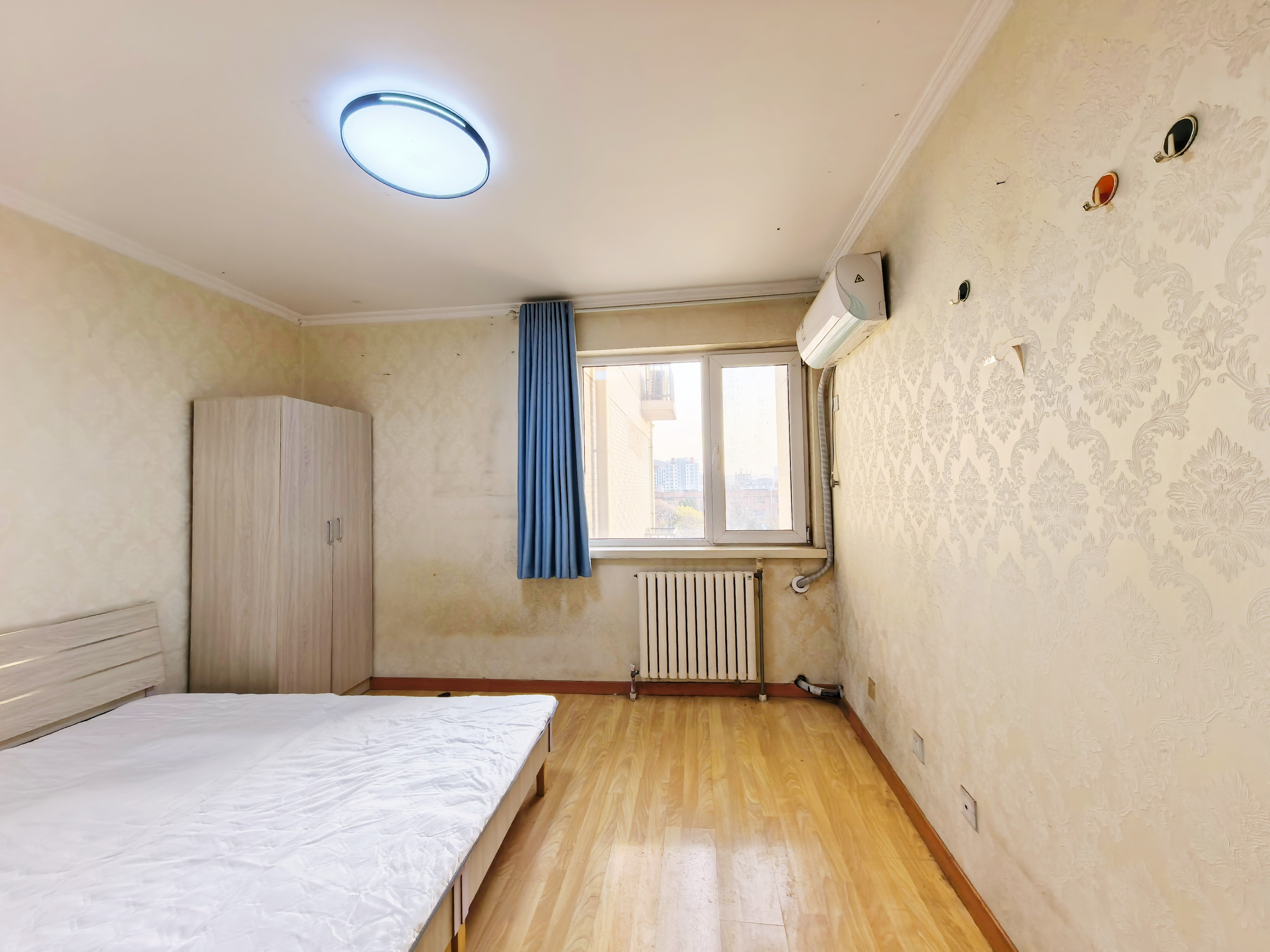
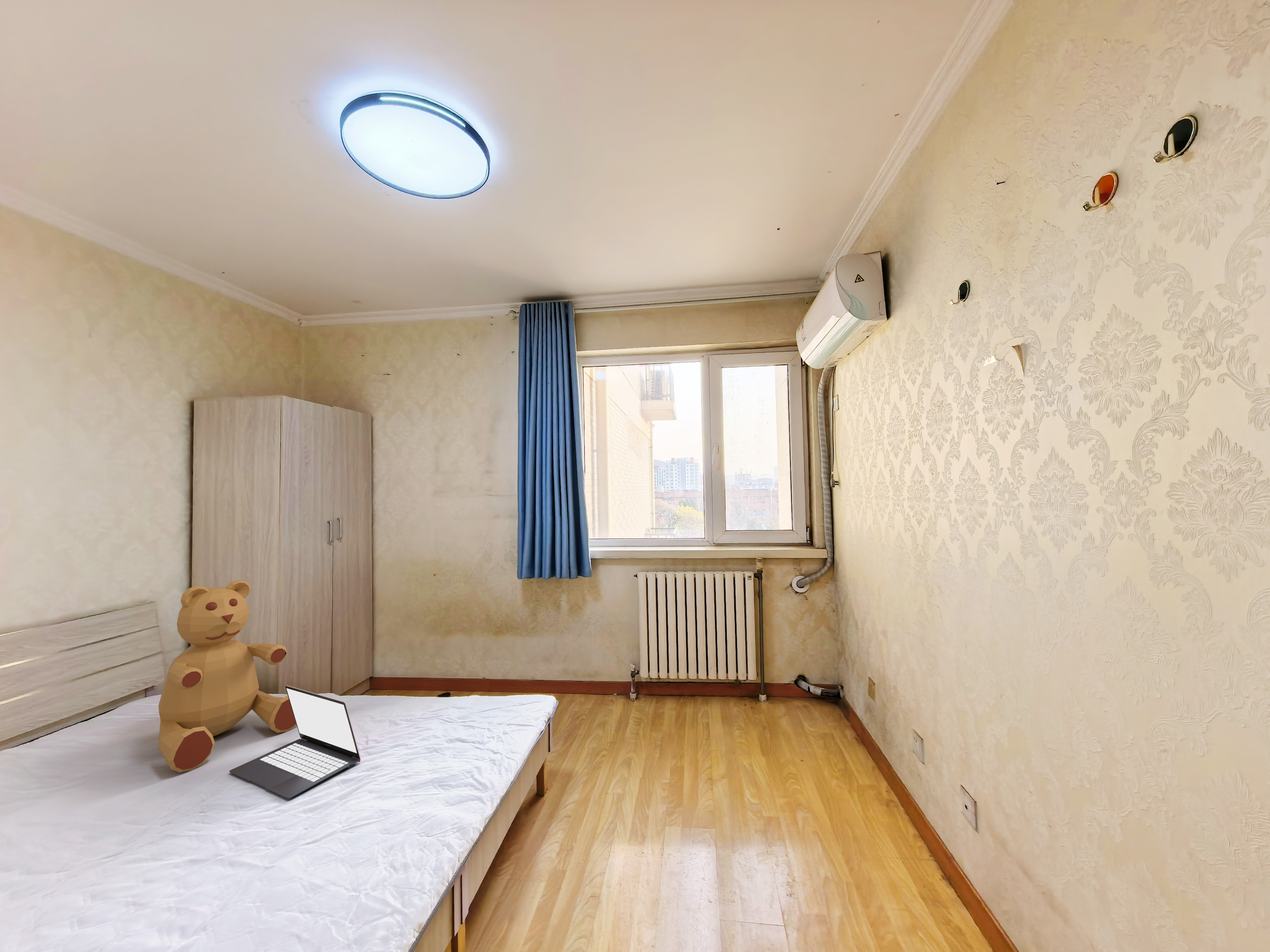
+ teddy bear [158,580,296,773]
+ laptop [229,685,361,799]
